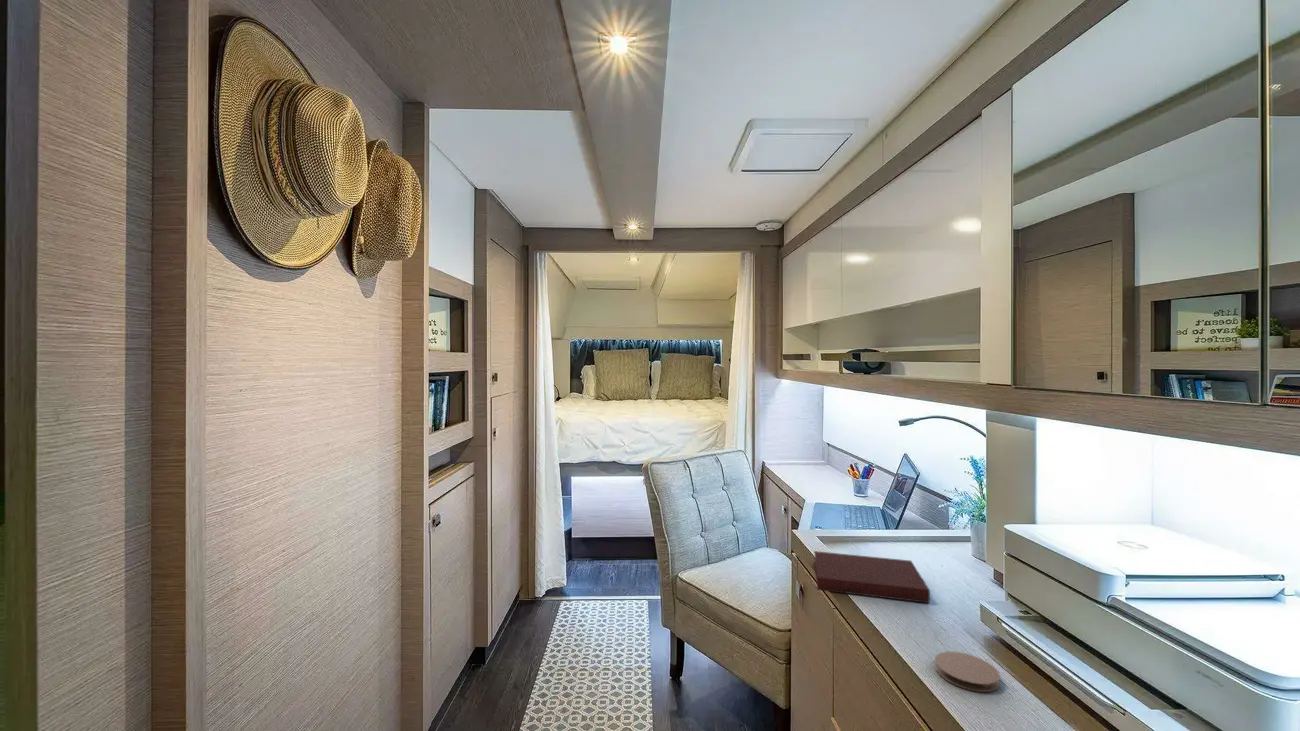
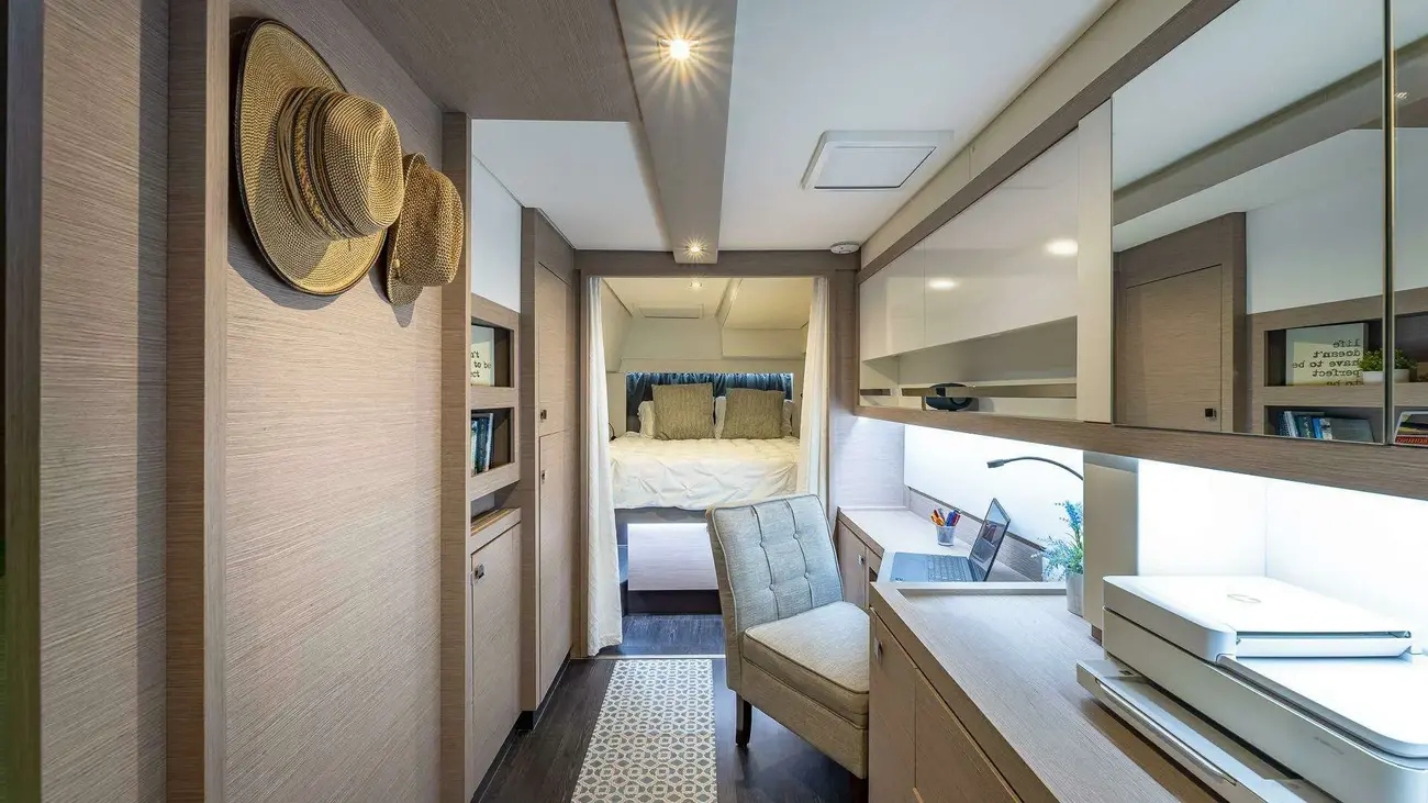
- coaster [934,651,1001,693]
- notebook [813,550,931,604]
